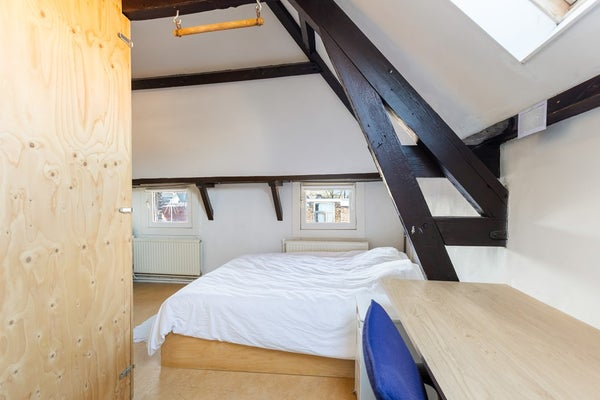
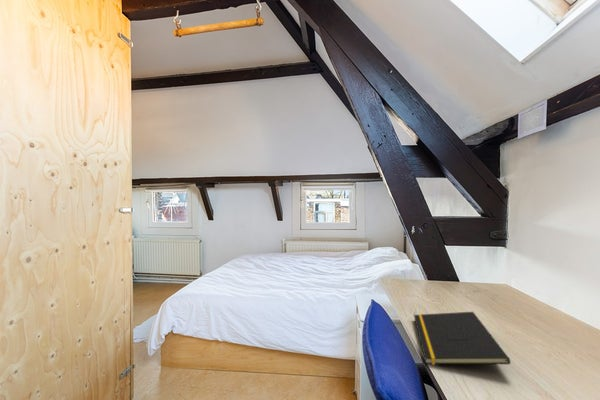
+ notepad [413,311,511,366]
